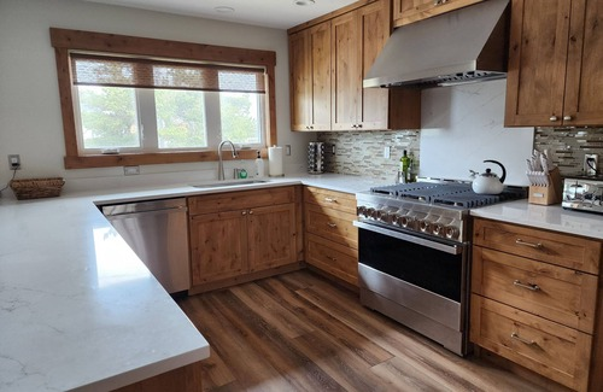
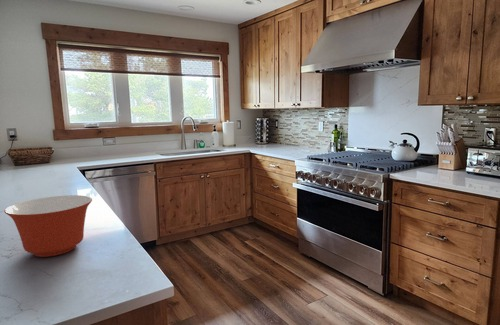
+ mixing bowl [3,194,93,258]
